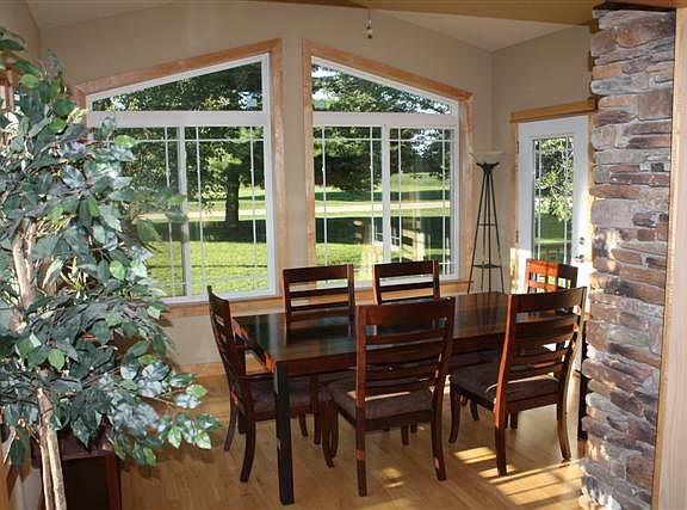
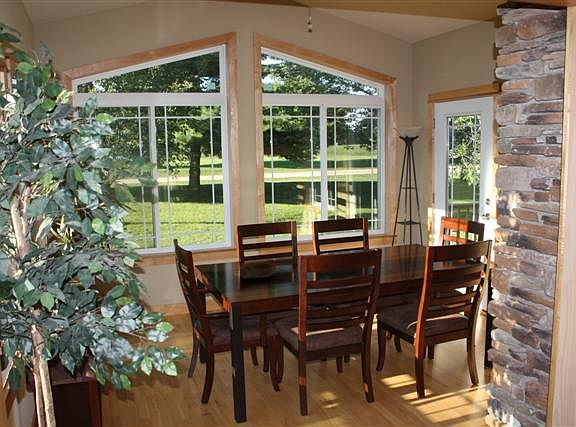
+ bowl [239,262,278,280]
